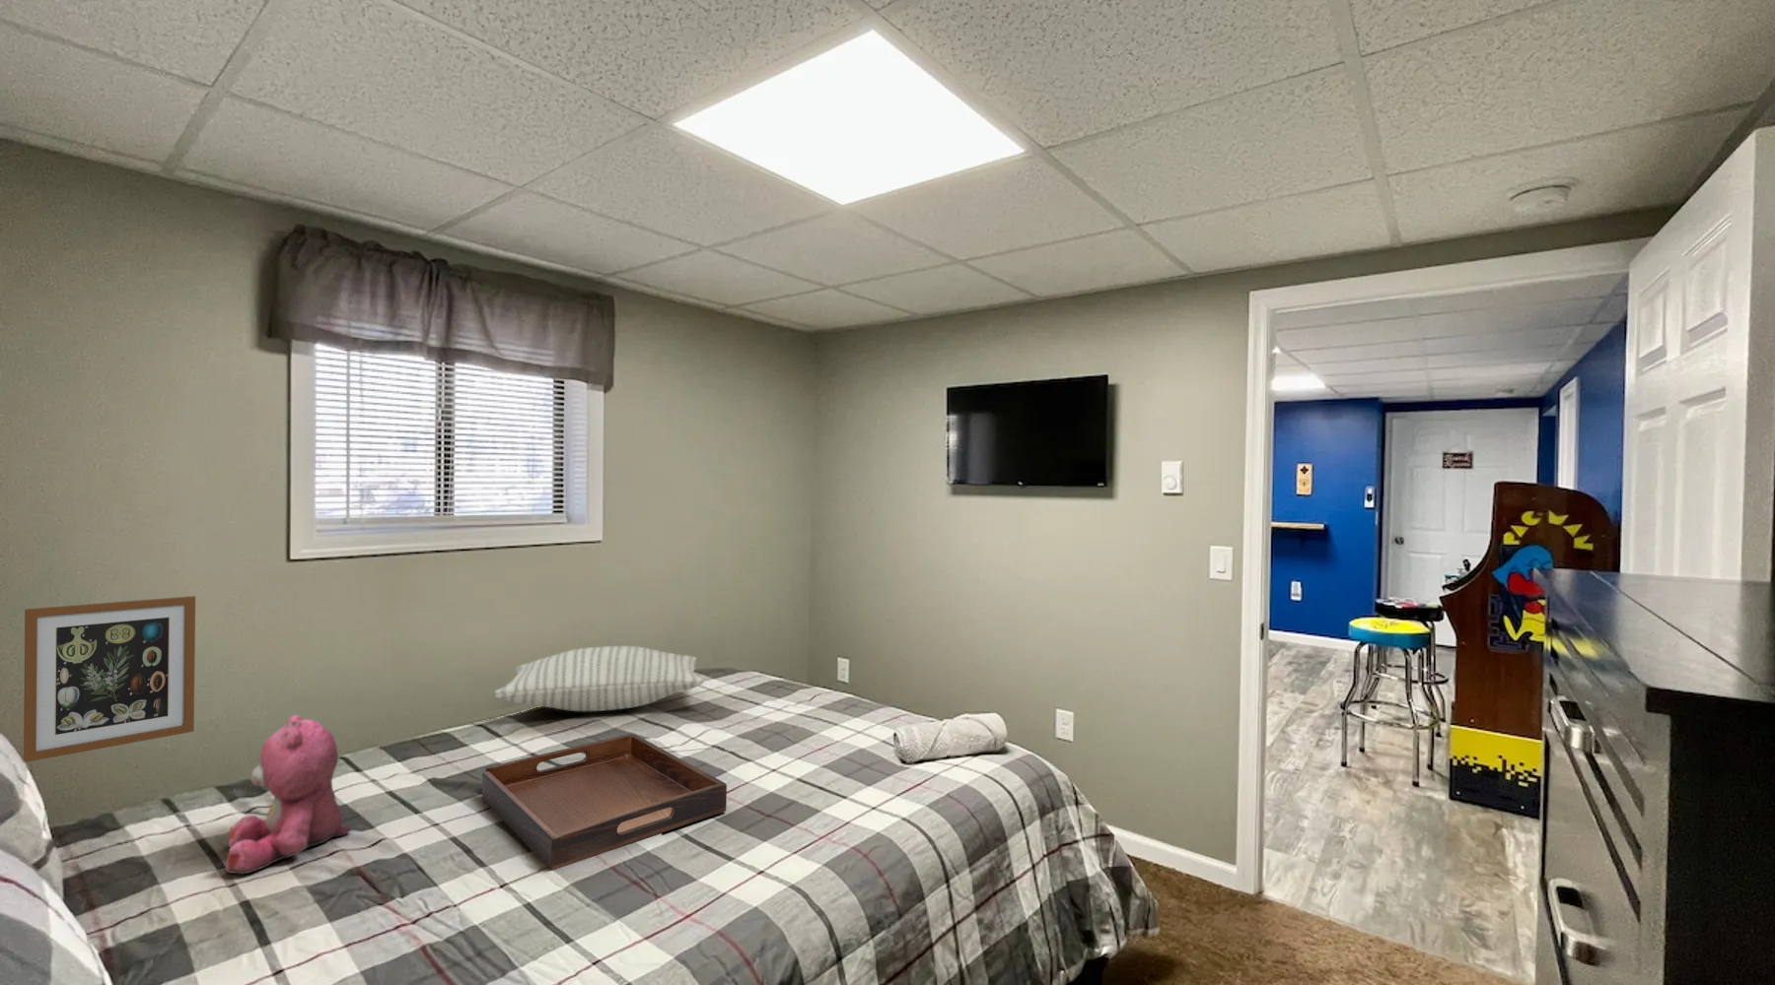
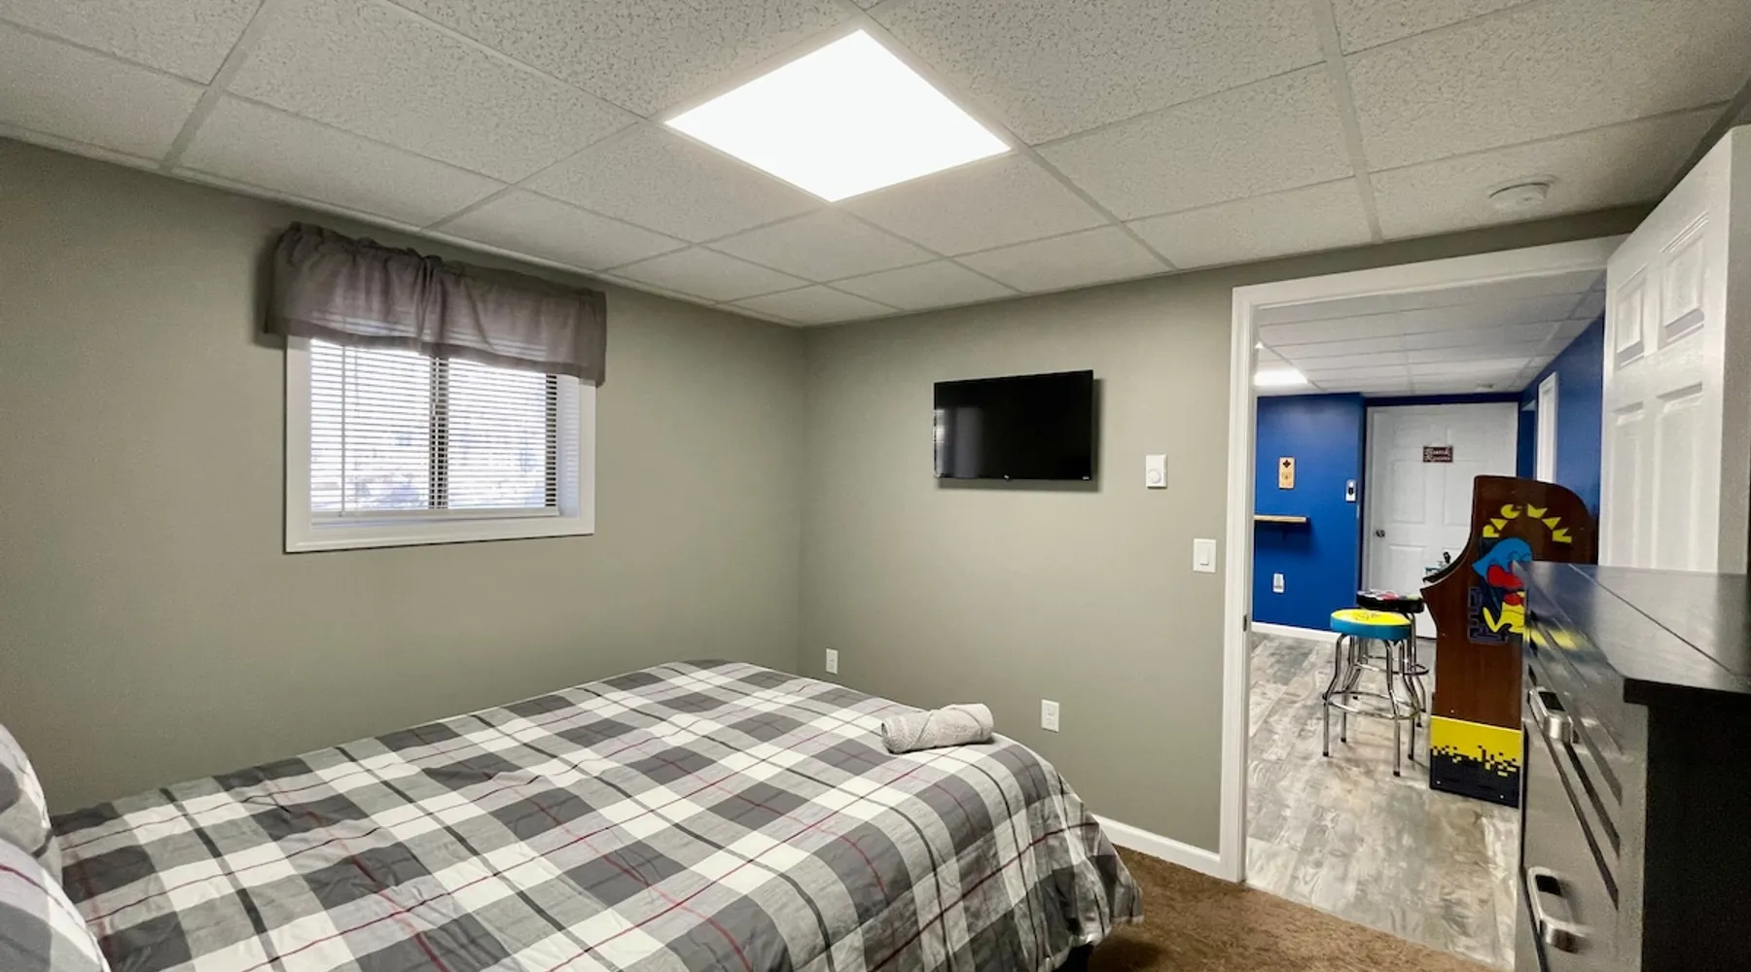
- teddy bear [225,714,352,875]
- serving tray [481,733,727,872]
- pillow [494,645,705,712]
- wall art [23,594,197,763]
